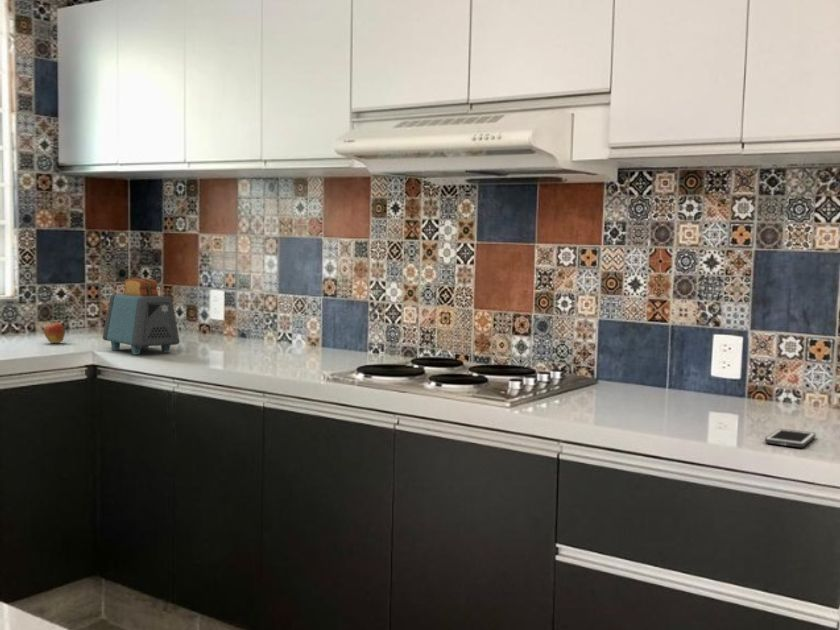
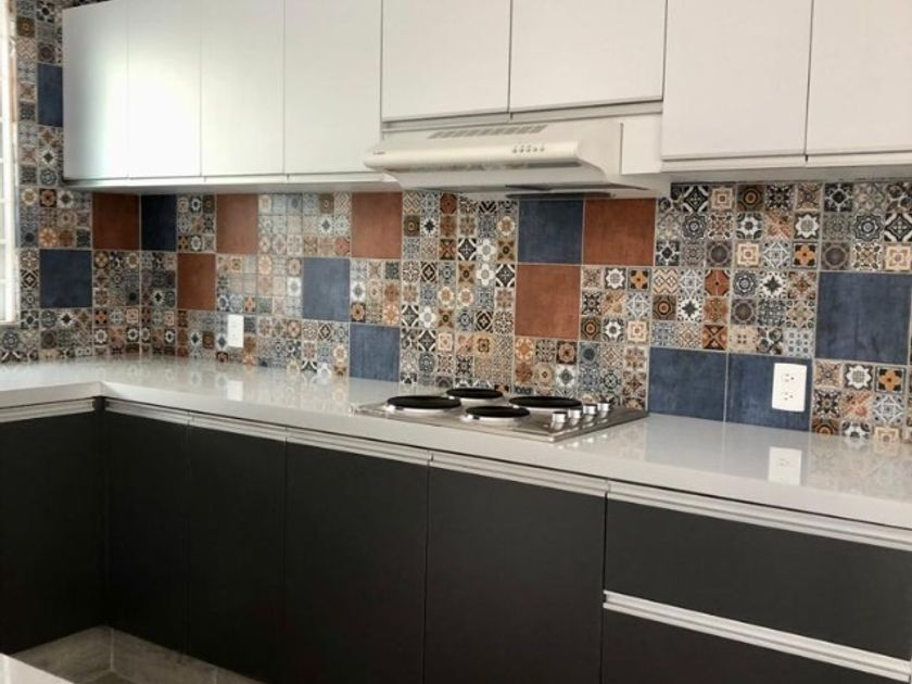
- fruit [43,320,66,344]
- cell phone [764,428,817,448]
- toaster [102,277,180,355]
